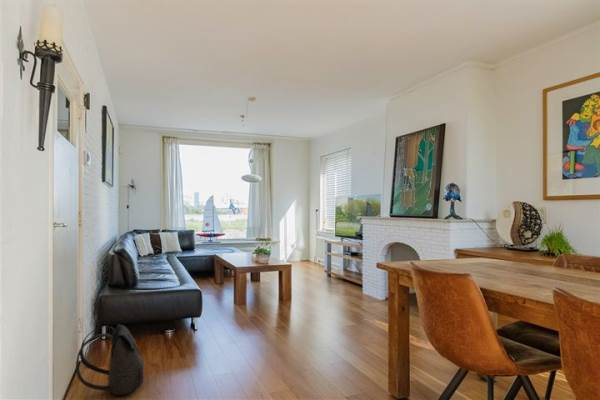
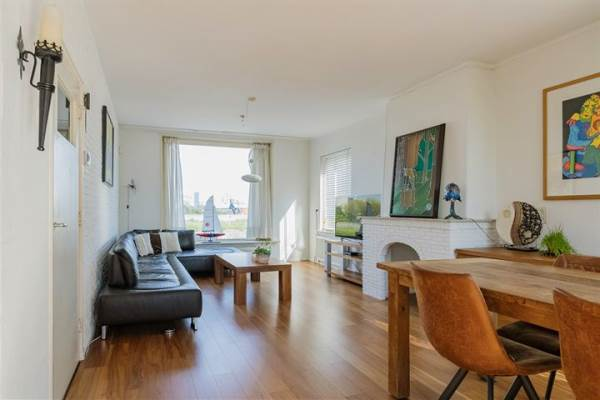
- backpack [75,324,145,396]
